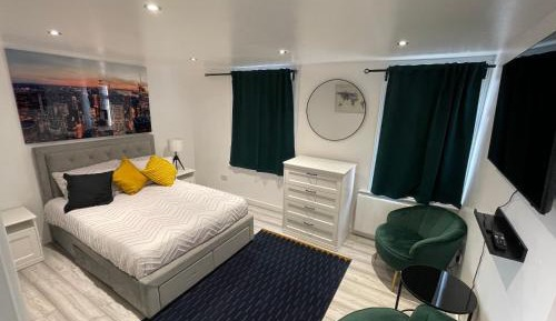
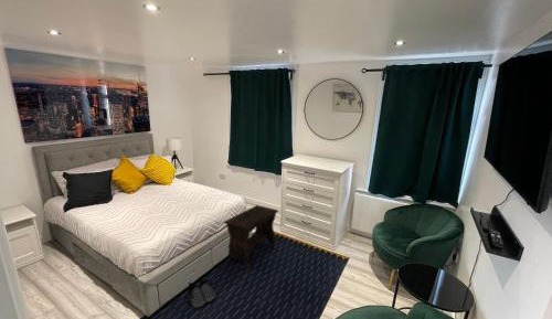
+ footstool [223,204,279,270]
+ shoe [187,276,217,308]
